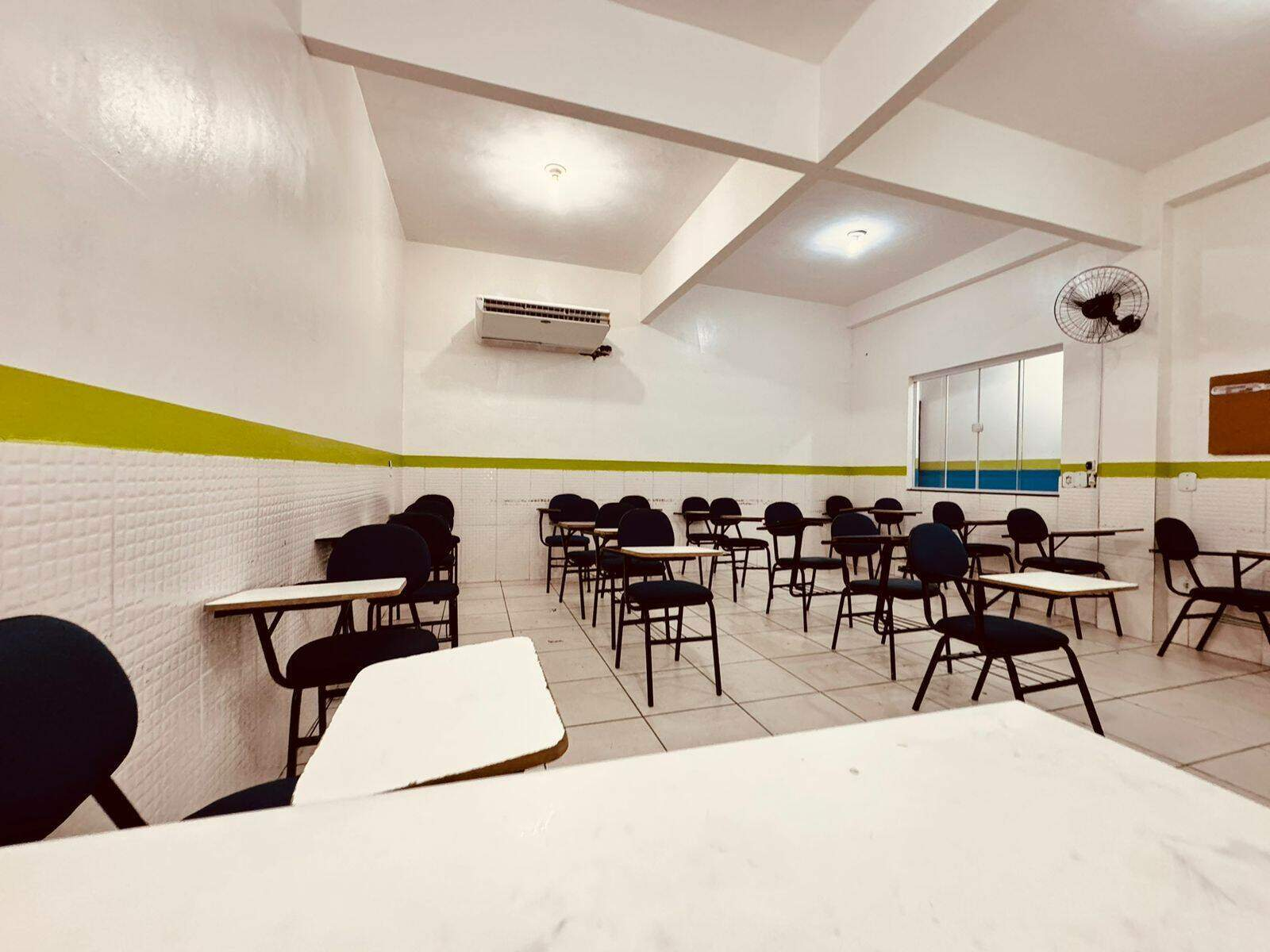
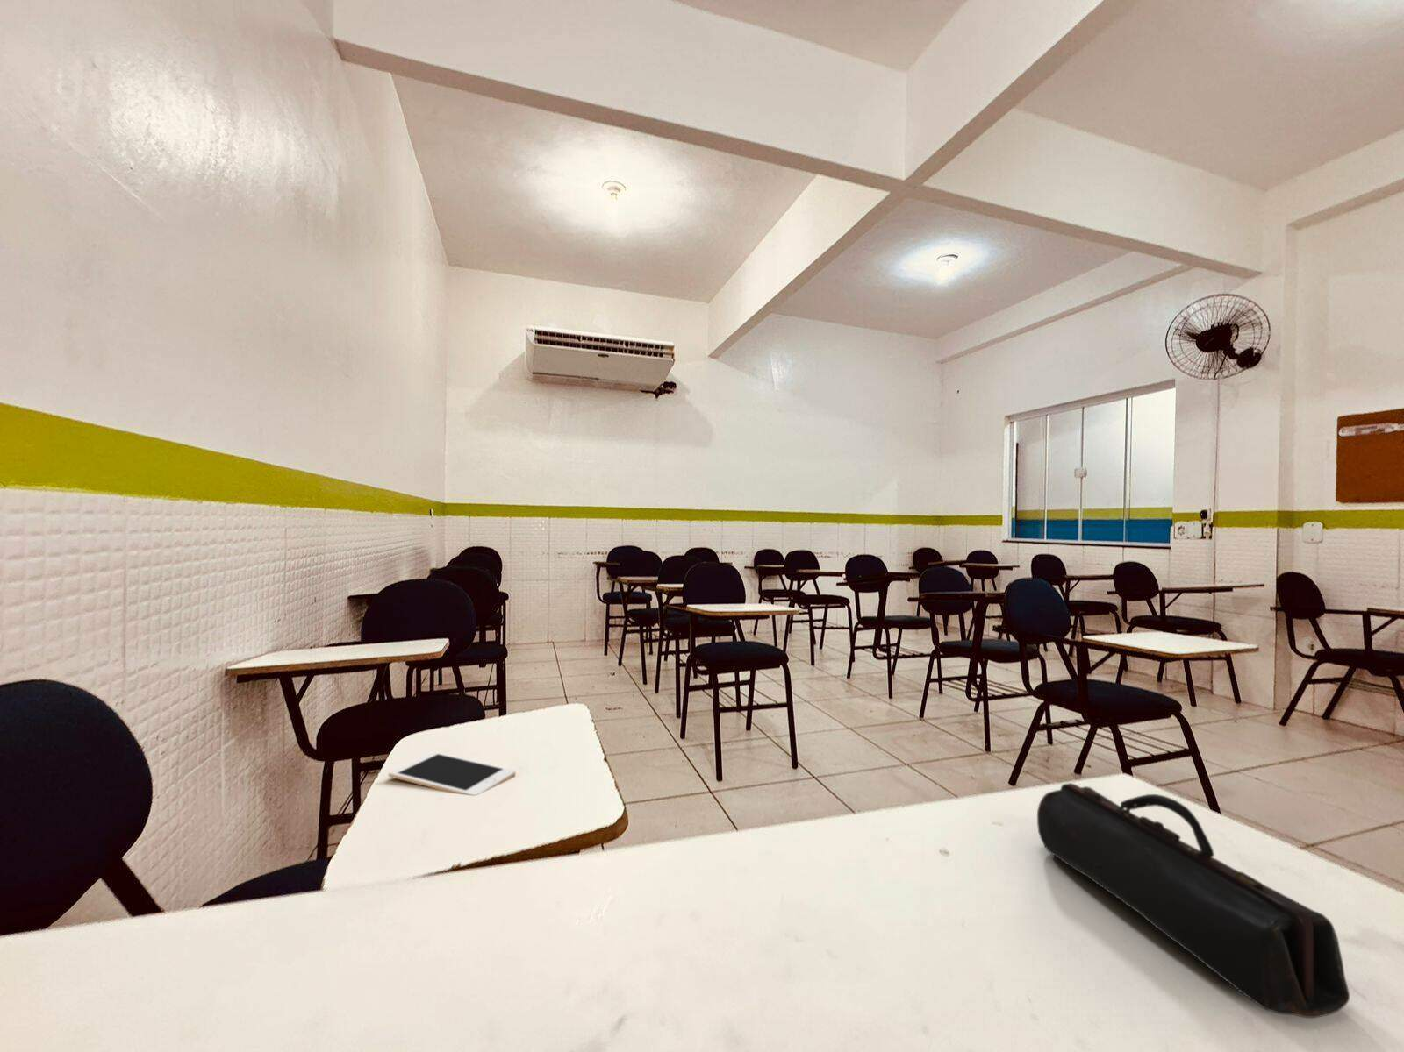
+ pencil case [1036,782,1351,1019]
+ cell phone [388,751,517,796]
